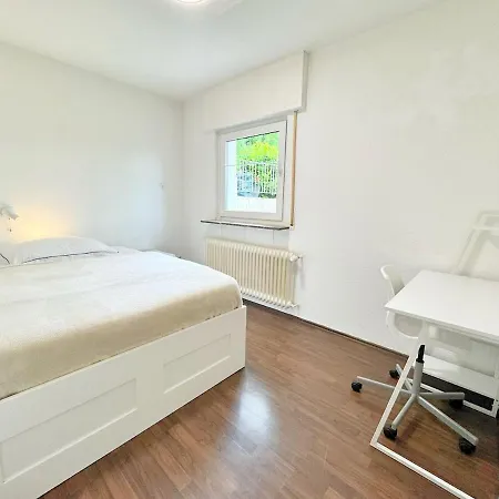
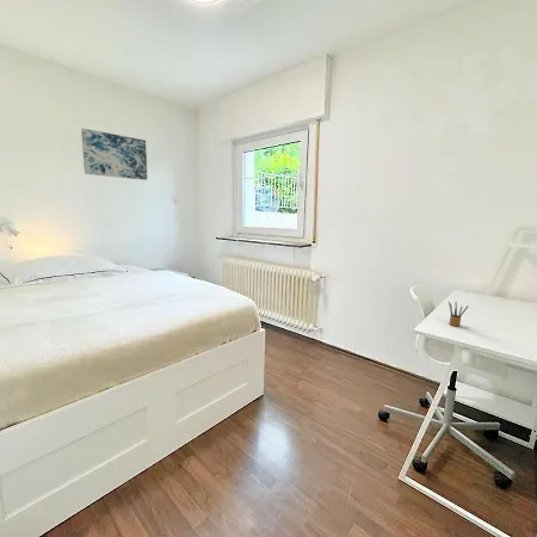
+ wall art [80,126,148,181]
+ pencil box [448,301,469,328]
